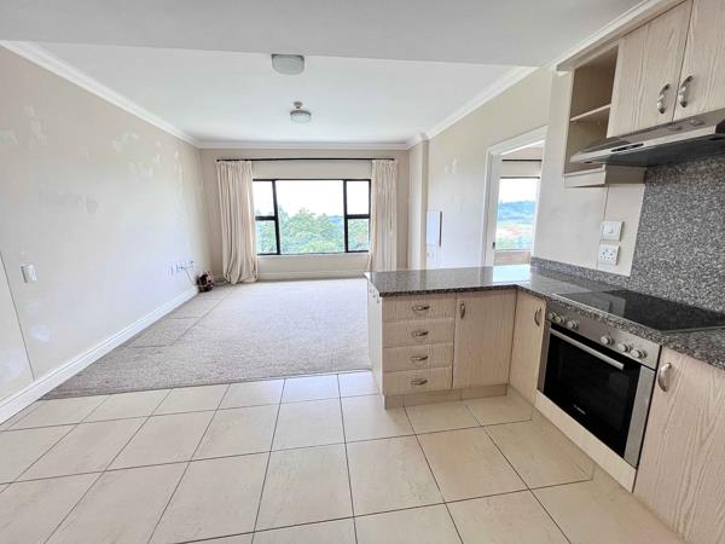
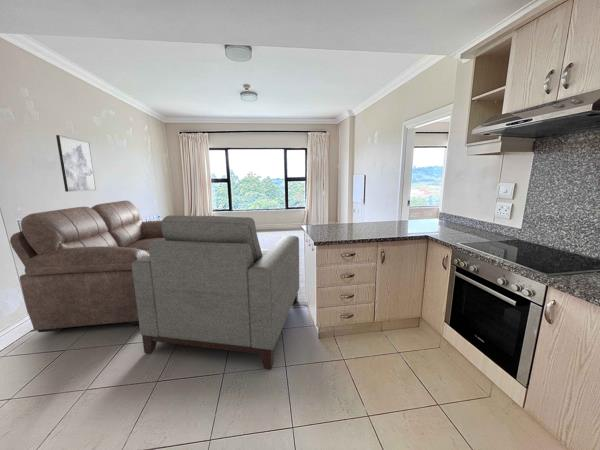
+ sofa [9,200,165,333]
+ wall art [55,134,97,193]
+ chair [132,214,300,370]
